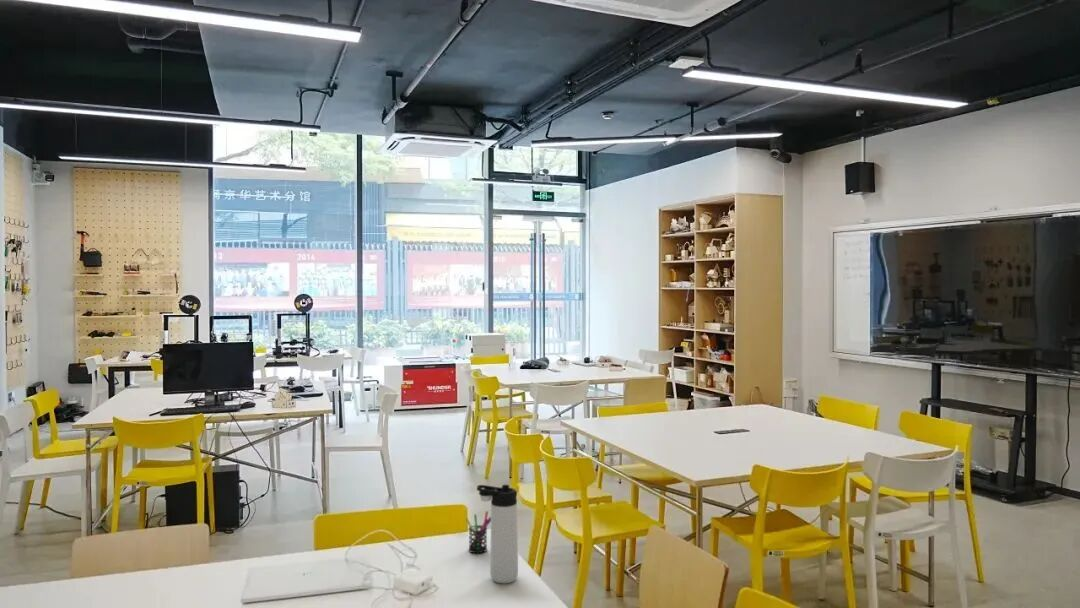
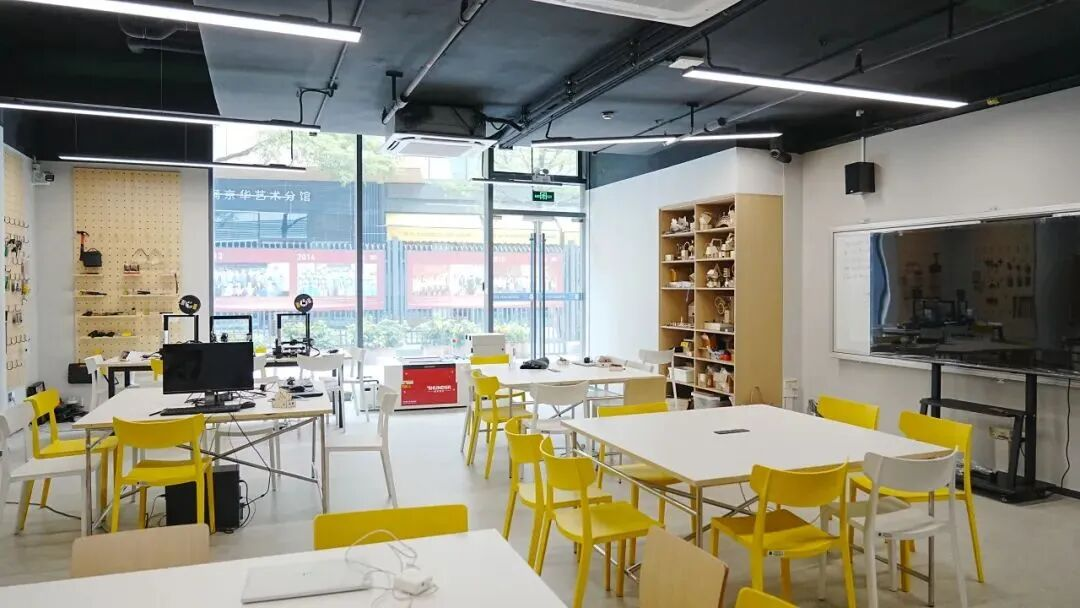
- pen holder [464,510,491,554]
- thermos bottle [476,484,519,584]
